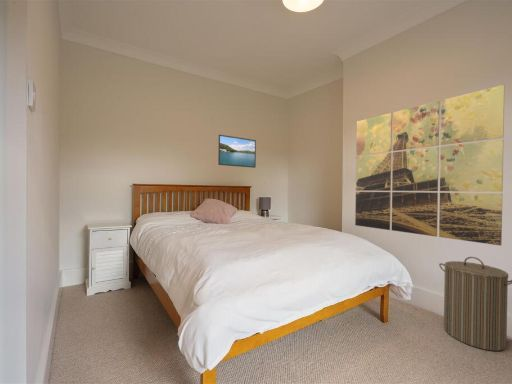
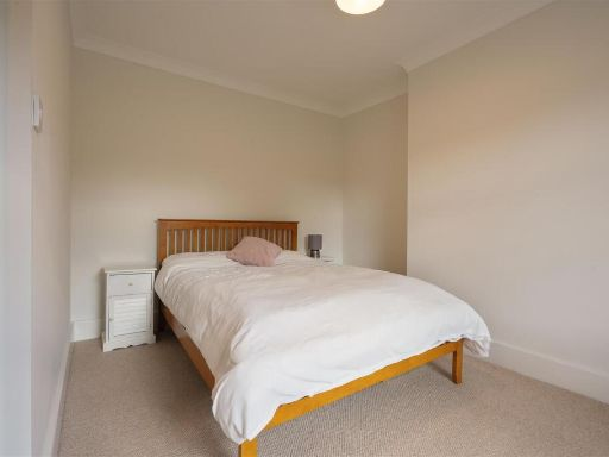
- wall art [354,84,505,247]
- laundry hamper [438,256,512,352]
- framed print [217,134,257,169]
